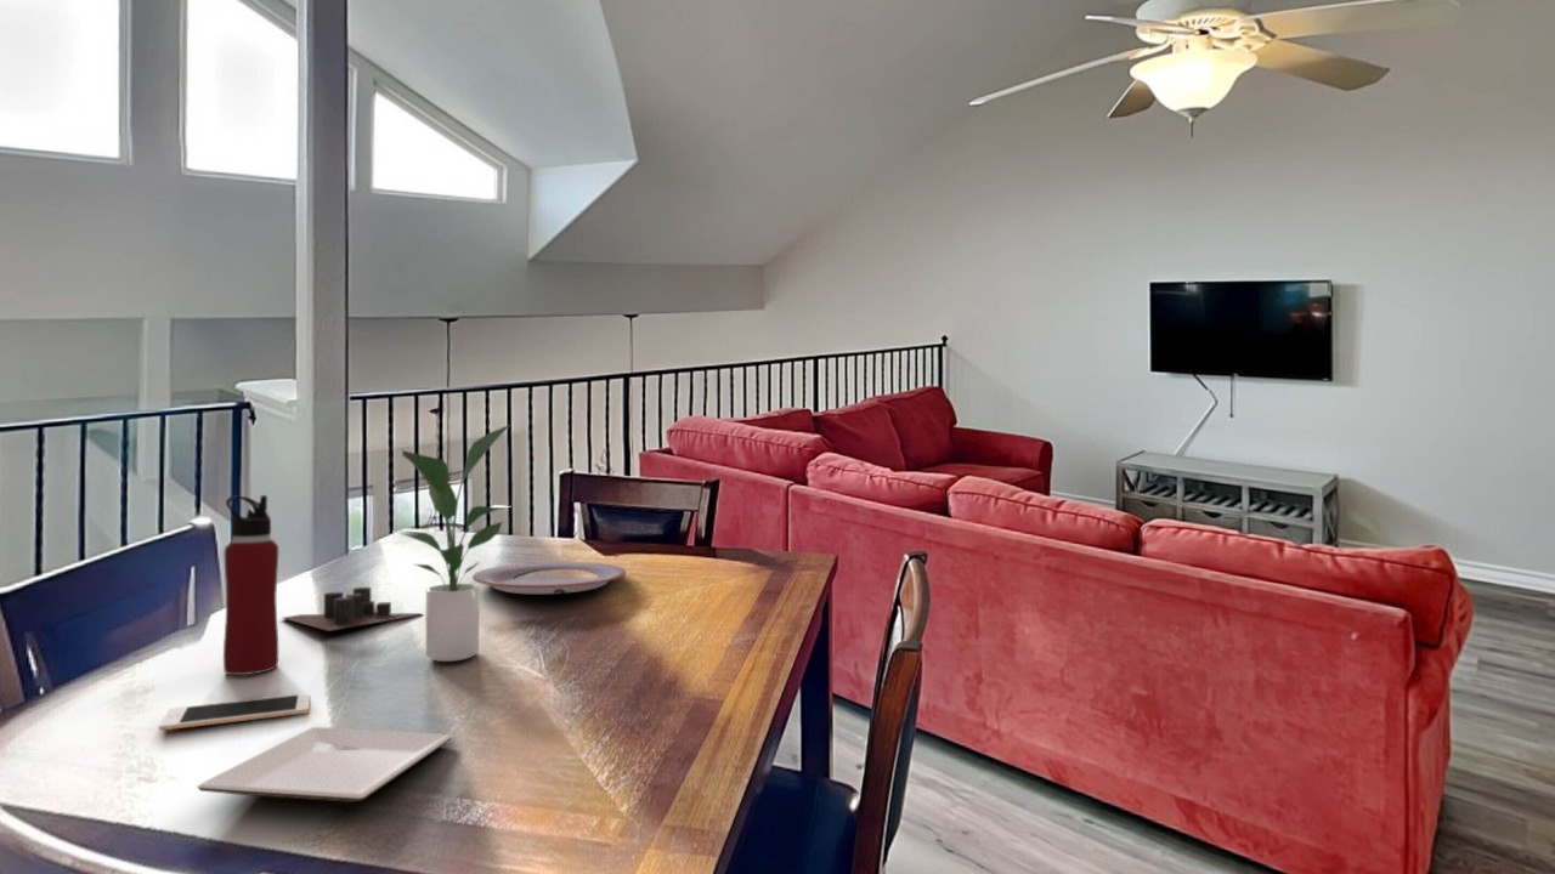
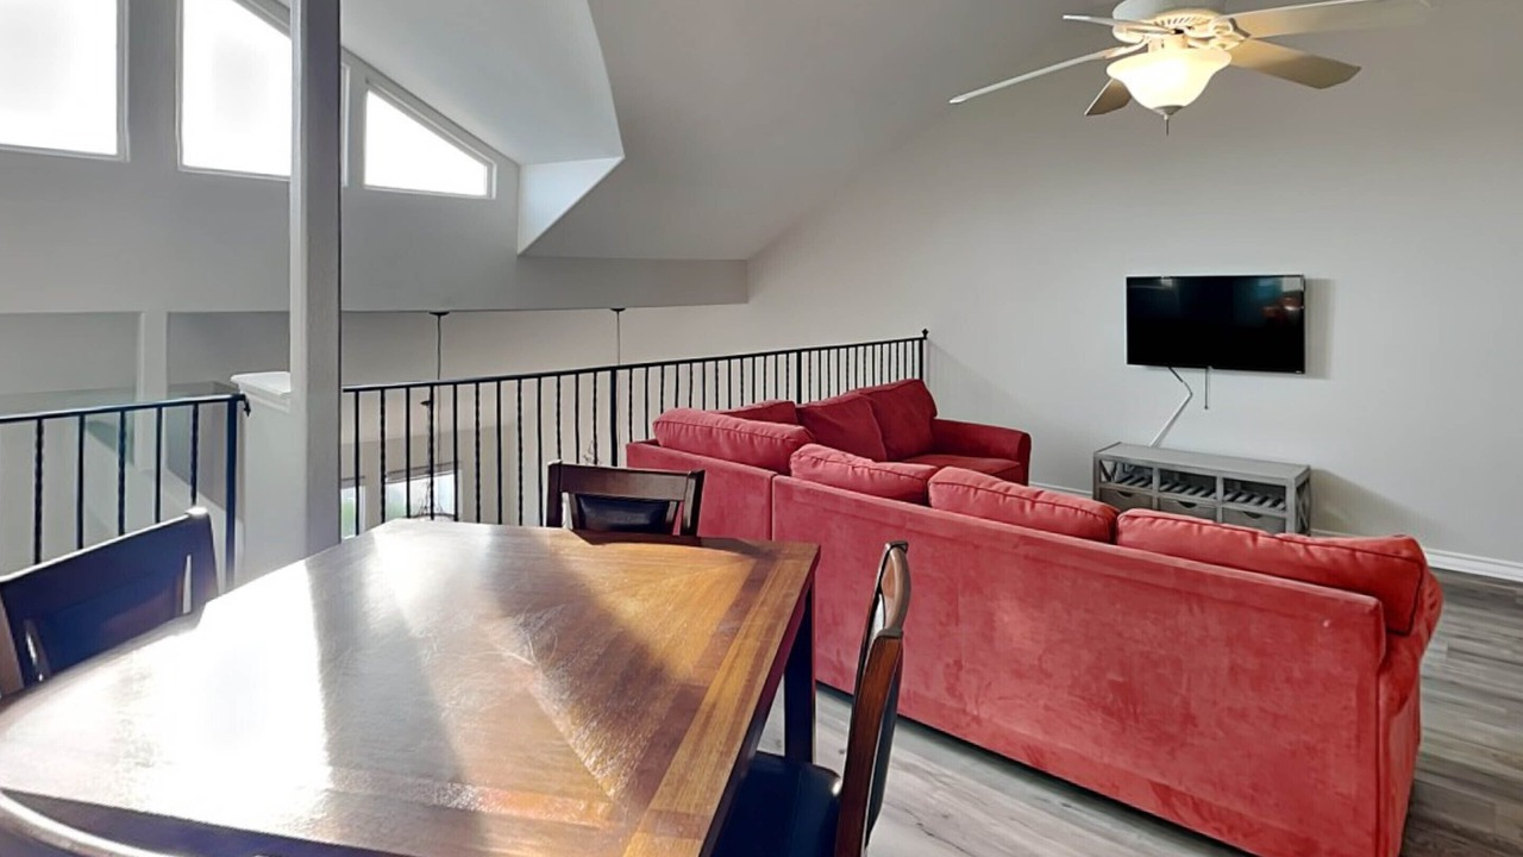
- plate [471,561,627,595]
- potted plant [394,422,513,663]
- plate [196,726,454,804]
- water bottle [222,494,279,676]
- cell phone [158,693,311,732]
- candle [282,586,423,632]
